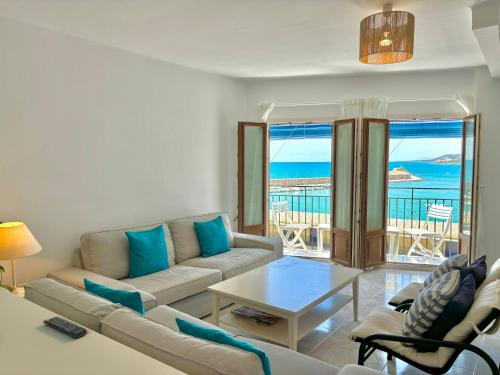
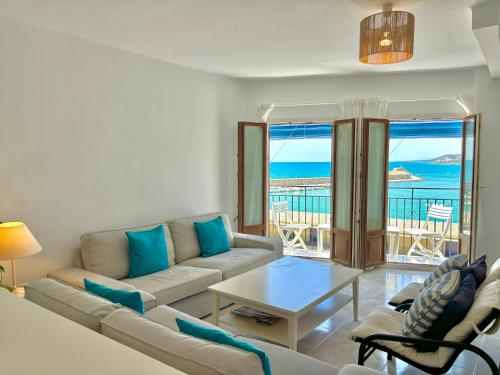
- remote control [42,315,88,339]
